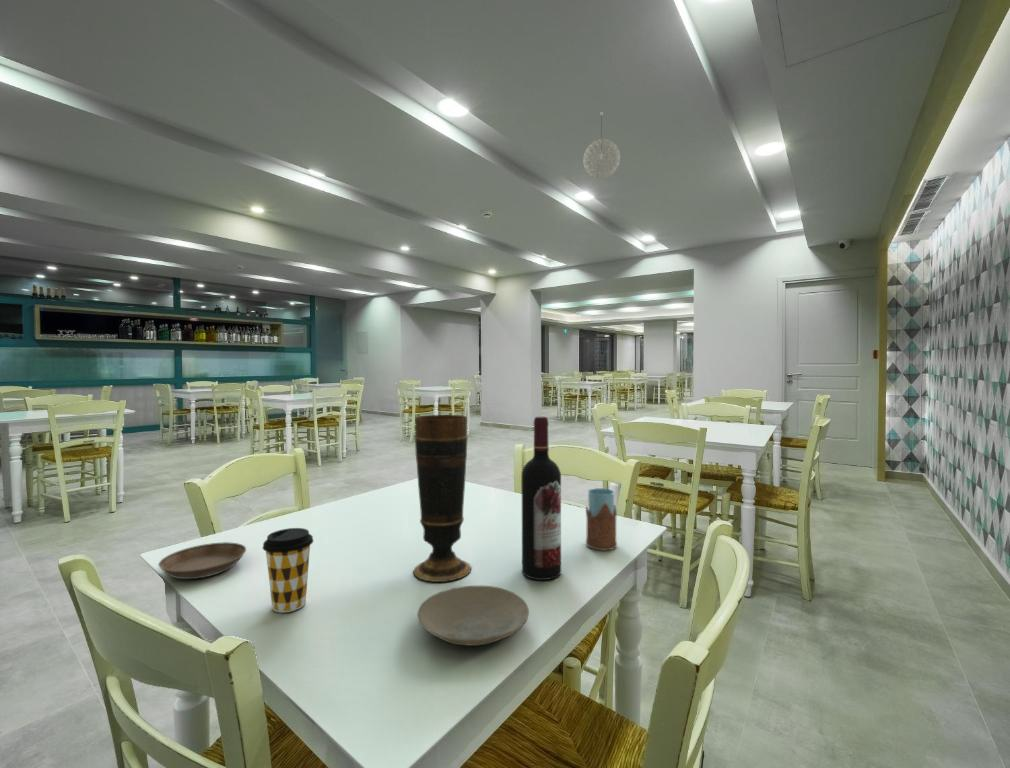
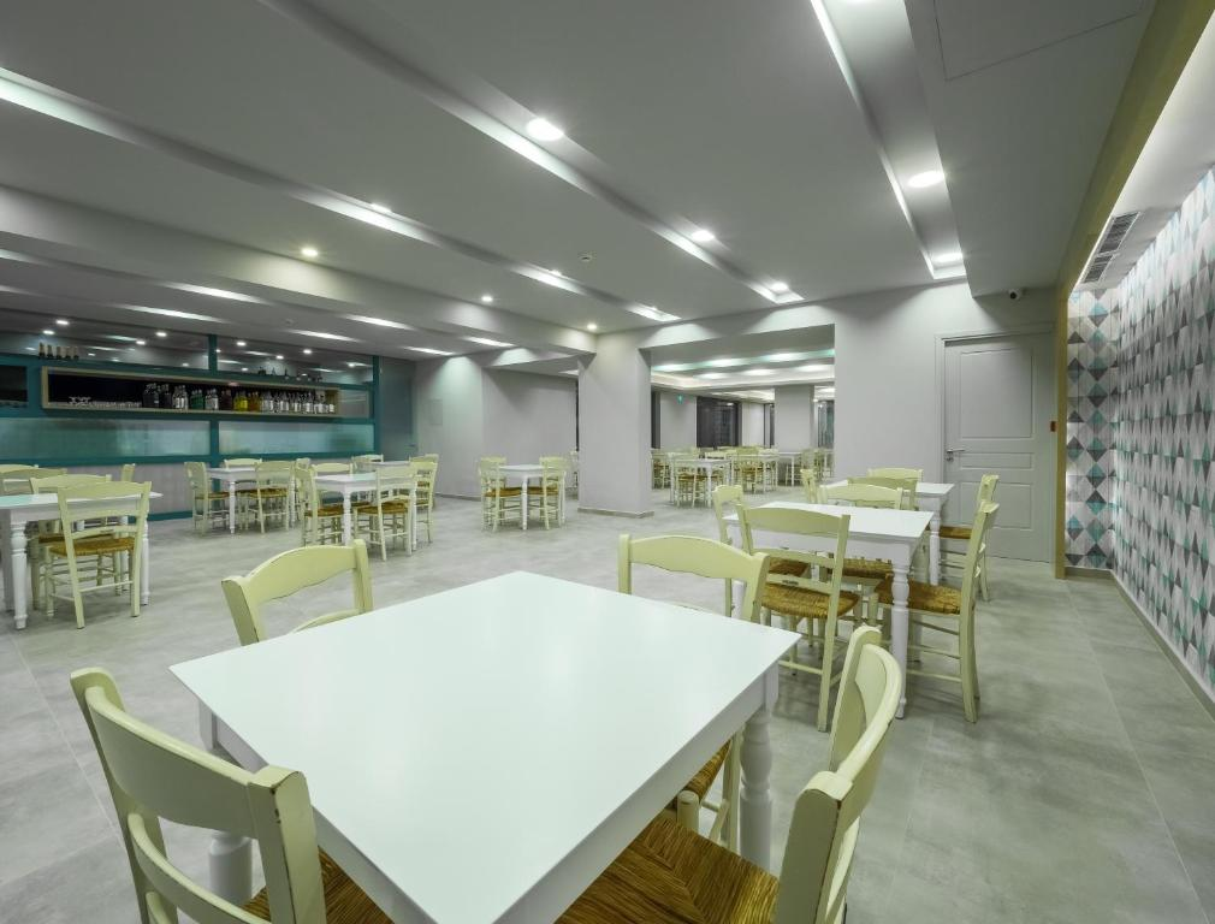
- vase [412,414,472,583]
- plate [416,585,530,647]
- coffee cup [262,527,314,614]
- wine bottle [521,416,562,581]
- drinking glass [585,487,618,551]
- saucer [158,541,247,580]
- pendant light [582,111,621,180]
